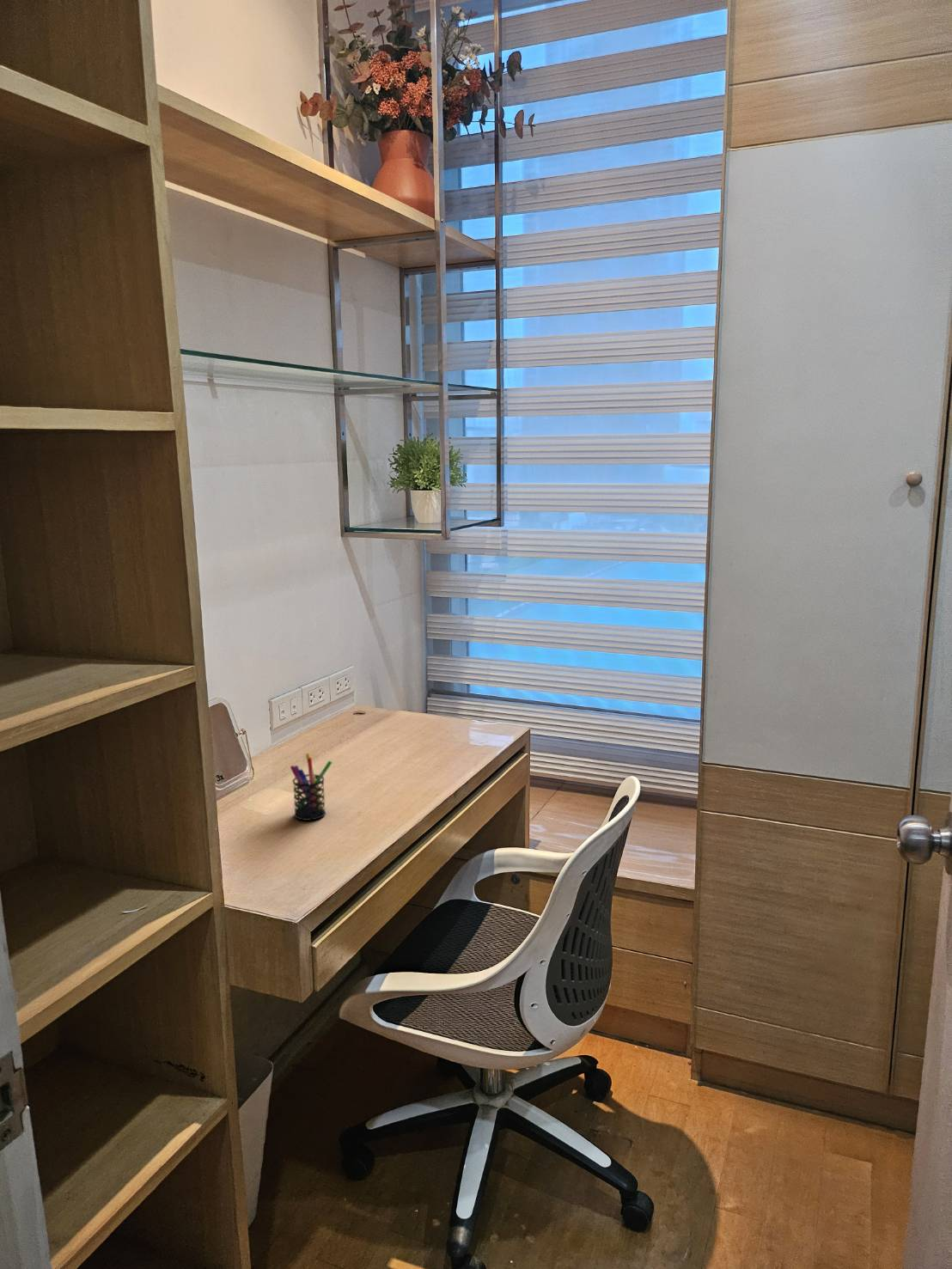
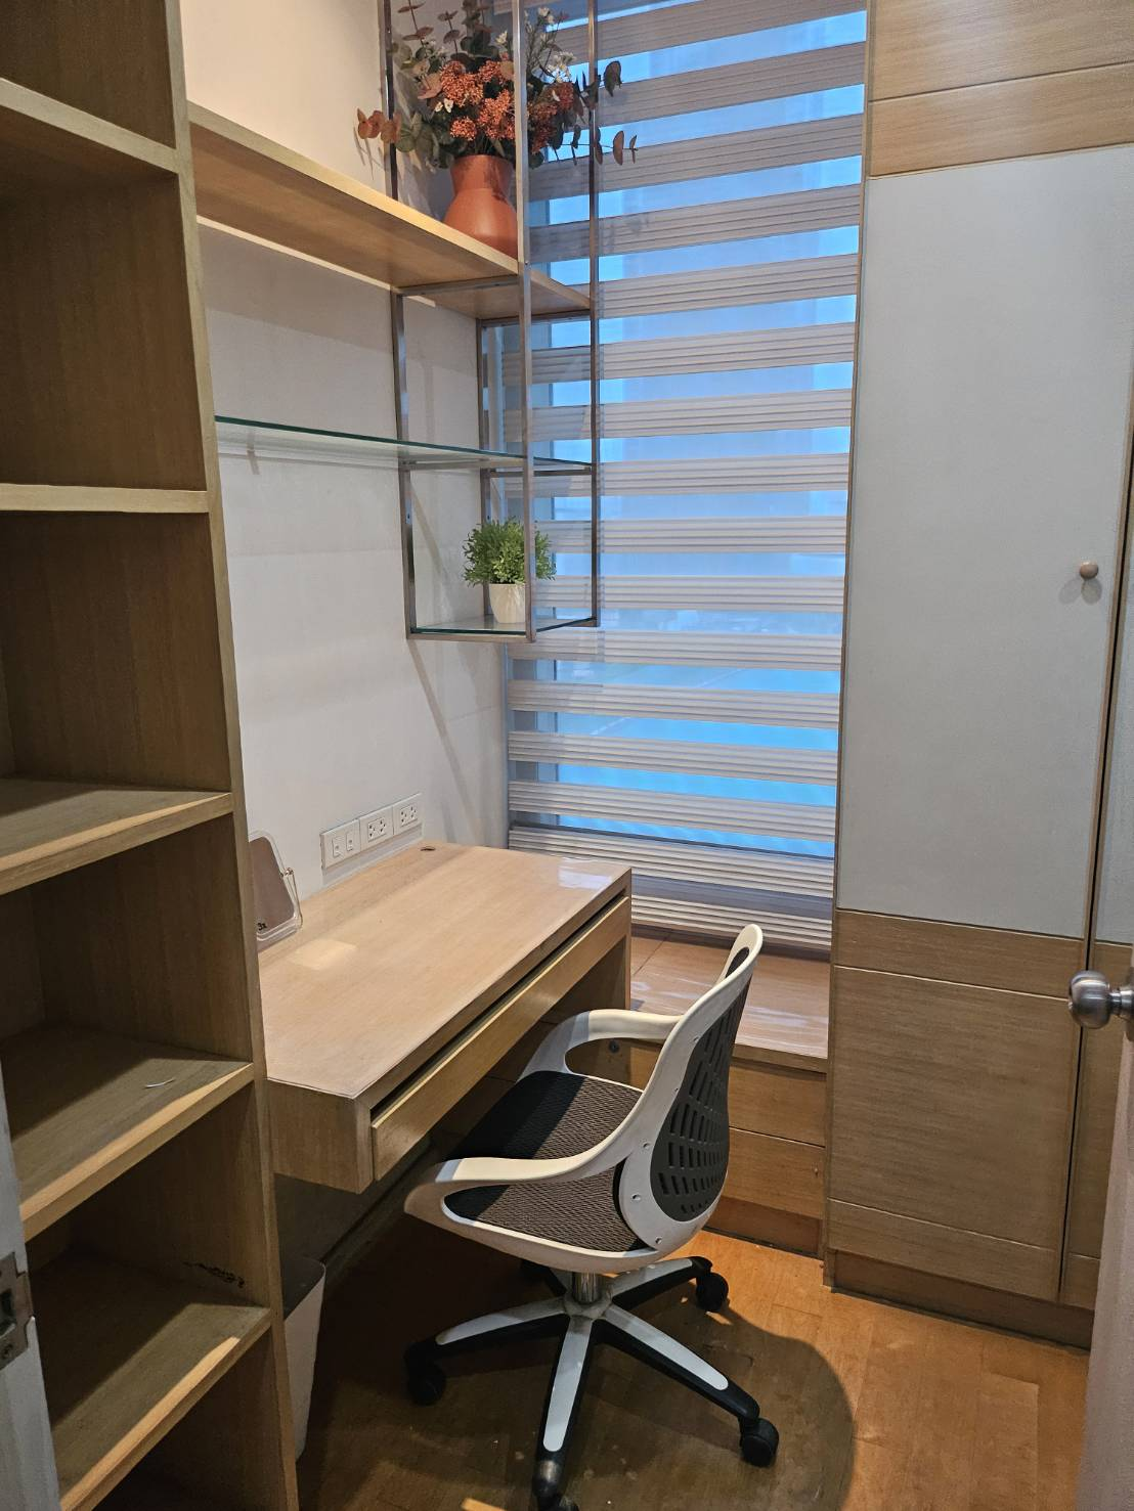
- pen holder [290,753,333,821]
